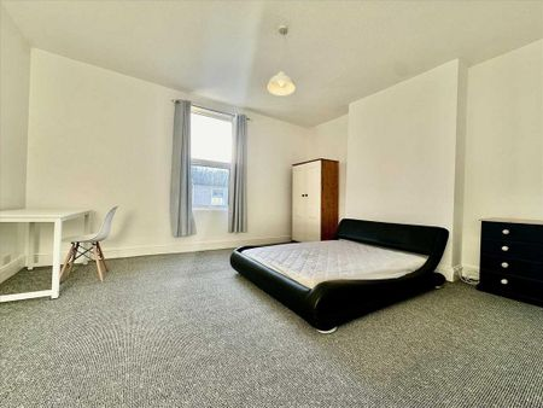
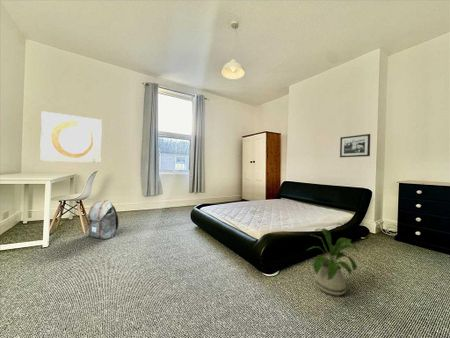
+ backpack [85,199,120,240]
+ wall art [39,110,103,164]
+ picture frame [339,133,371,158]
+ house plant [307,227,360,296]
